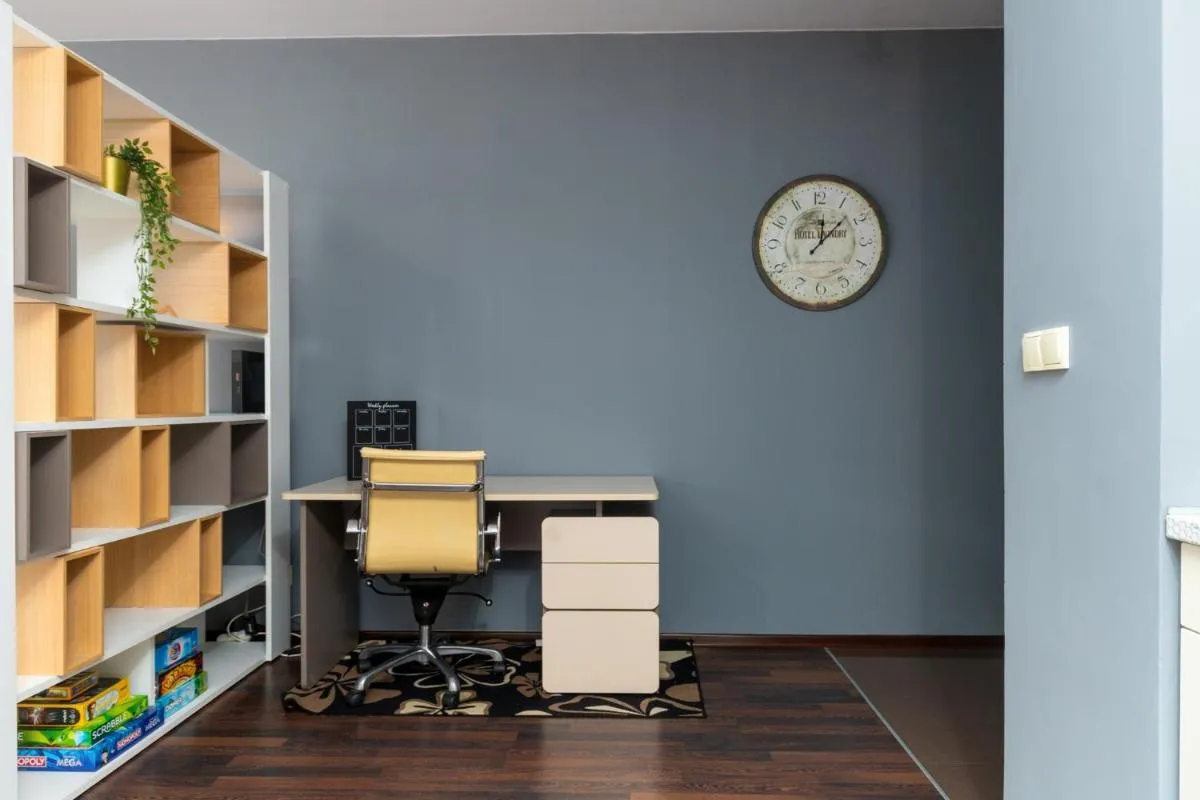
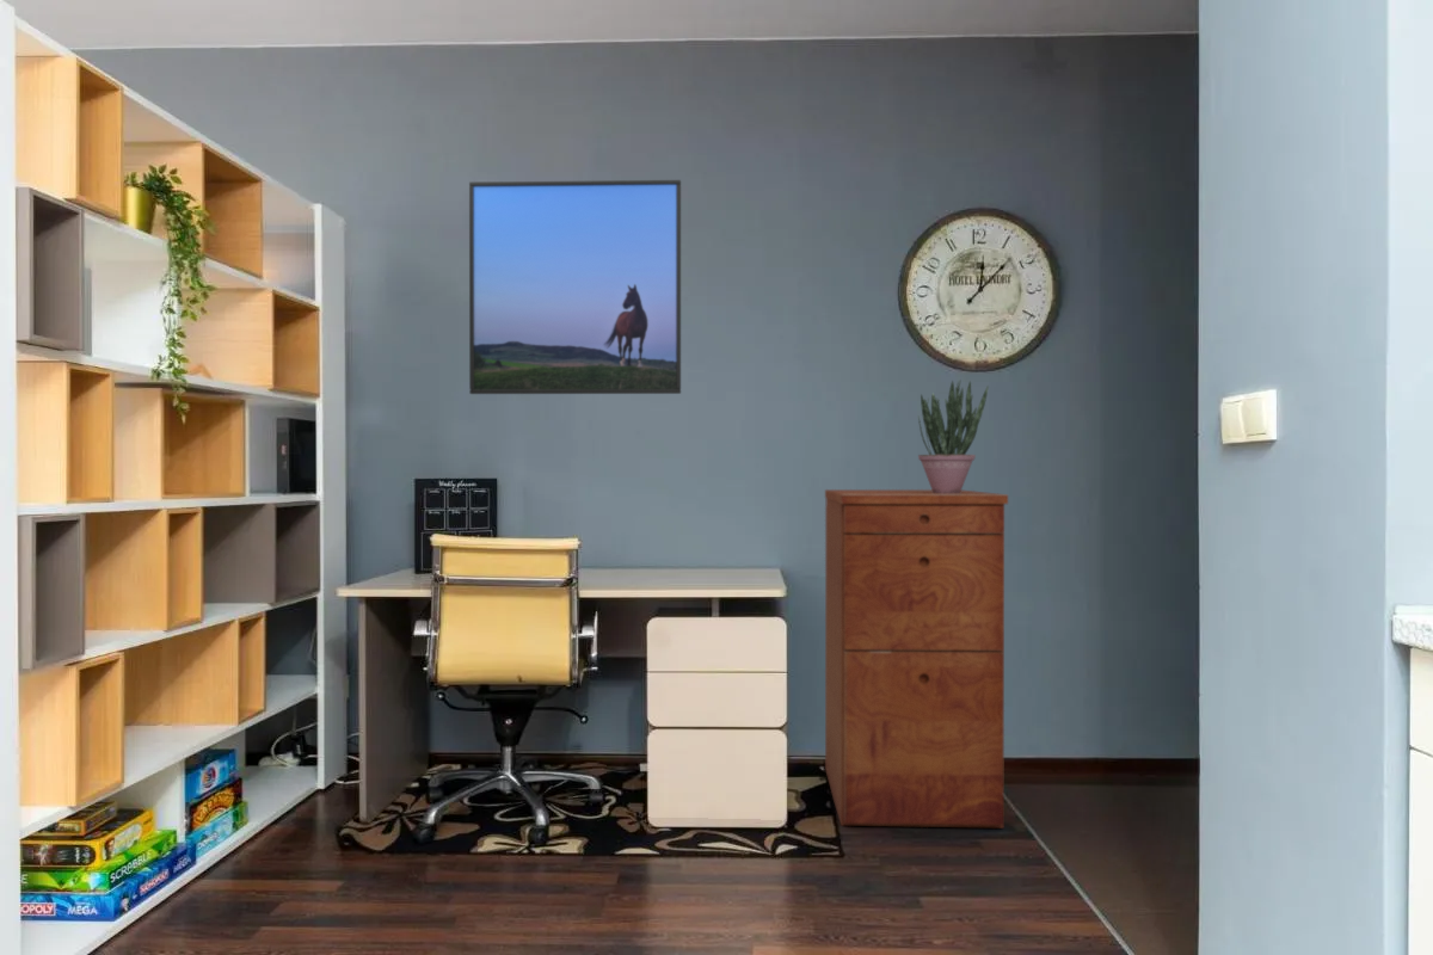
+ potted plant [917,380,990,494]
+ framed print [468,179,682,395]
+ filing cabinet [824,488,1009,830]
